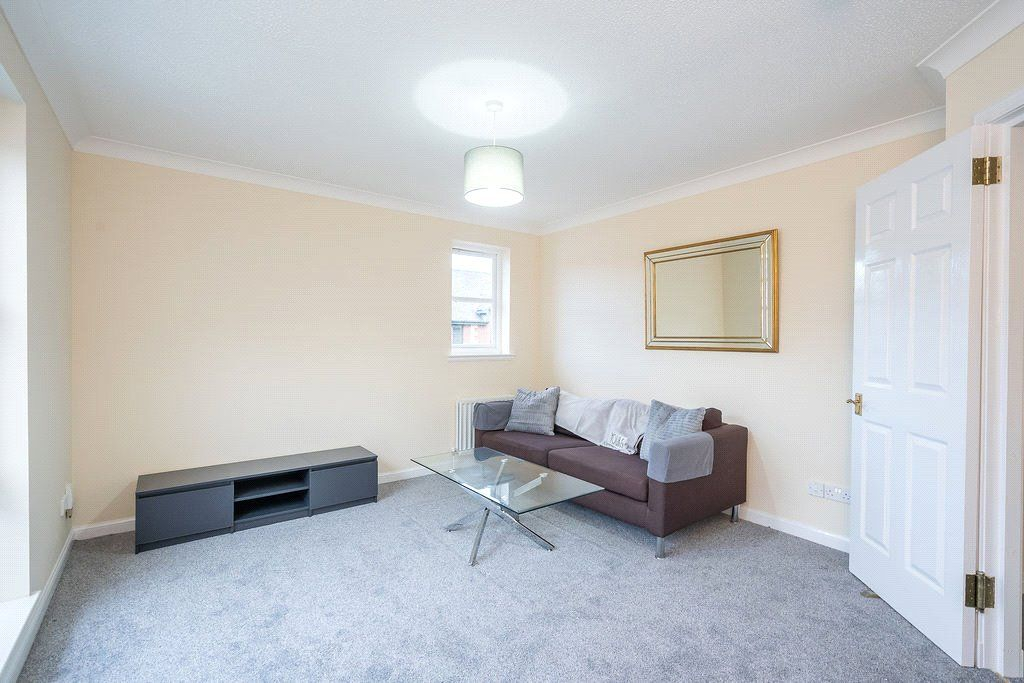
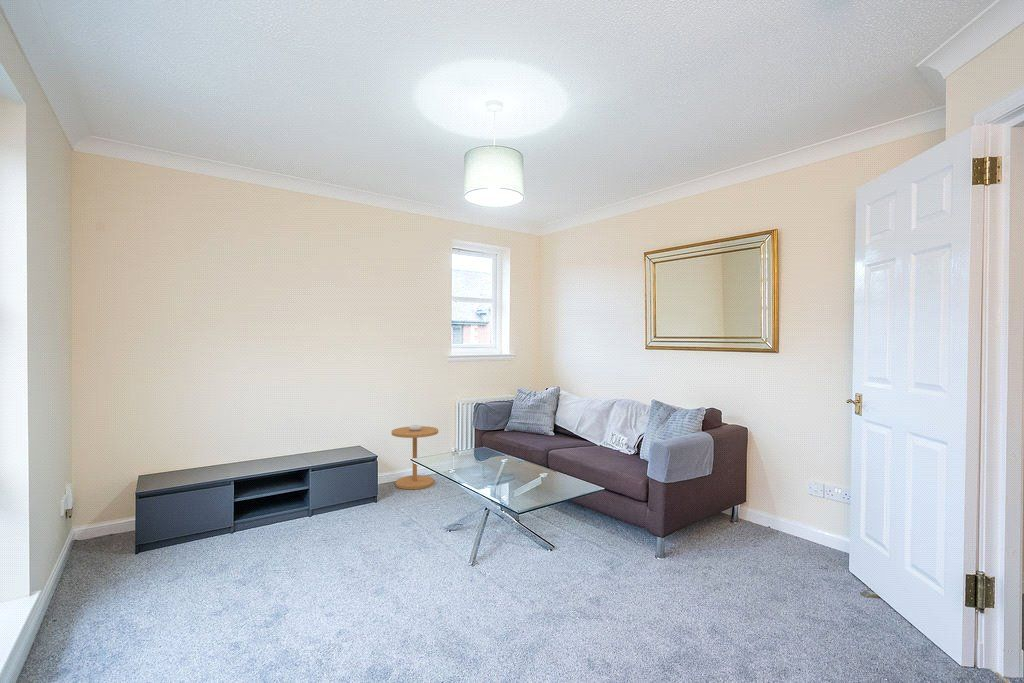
+ side table [391,424,439,490]
